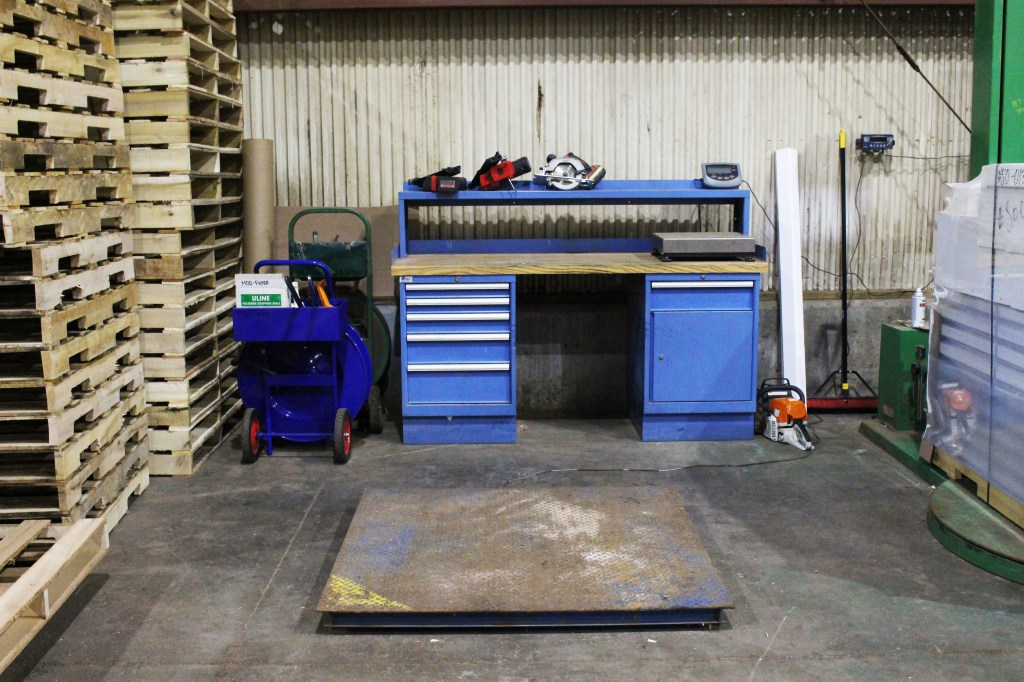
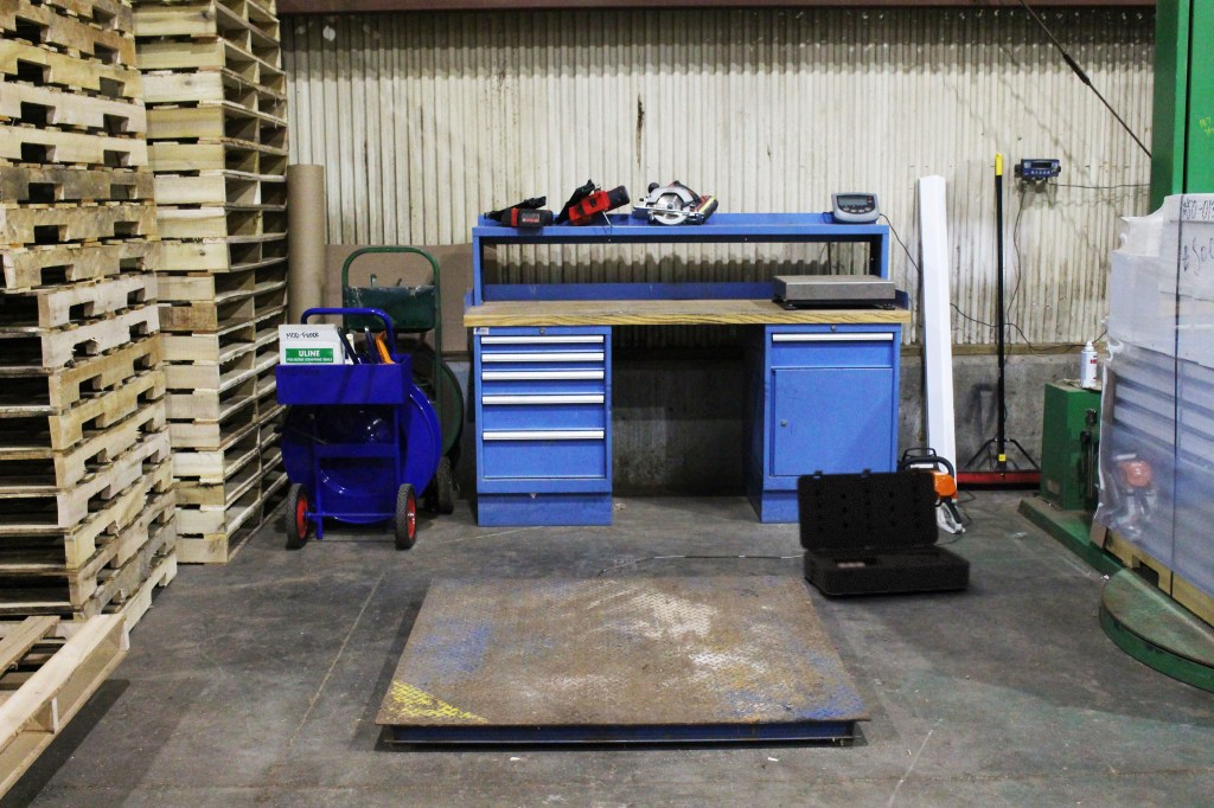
+ toolbox [796,466,972,597]
